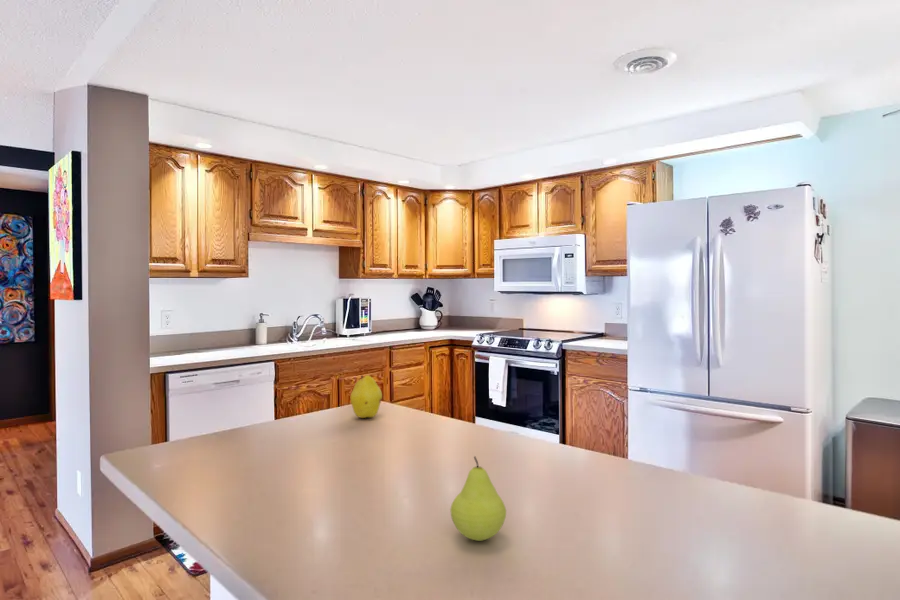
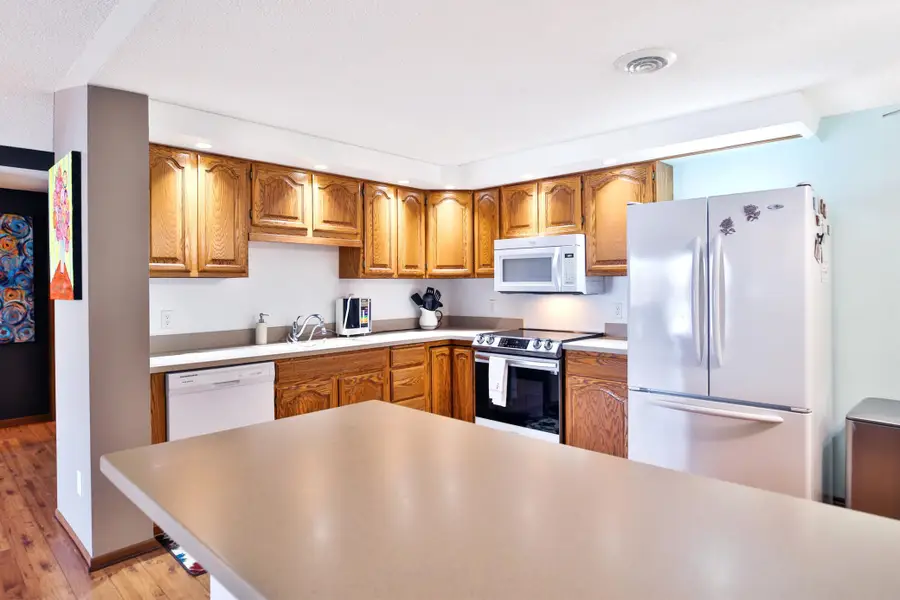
- fruit [449,455,507,542]
- fruit [350,374,383,419]
